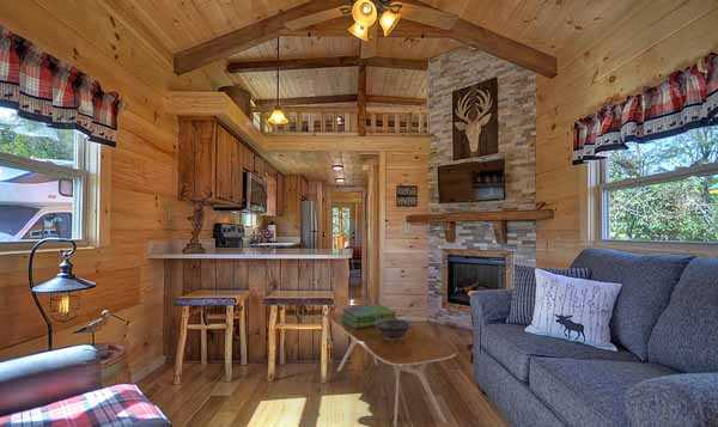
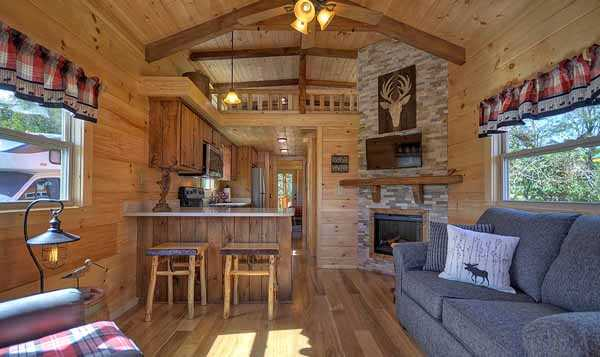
- stack of books [341,304,398,329]
- coffee table [329,312,457,427]
- decorative bowl [375,318,413,341]
